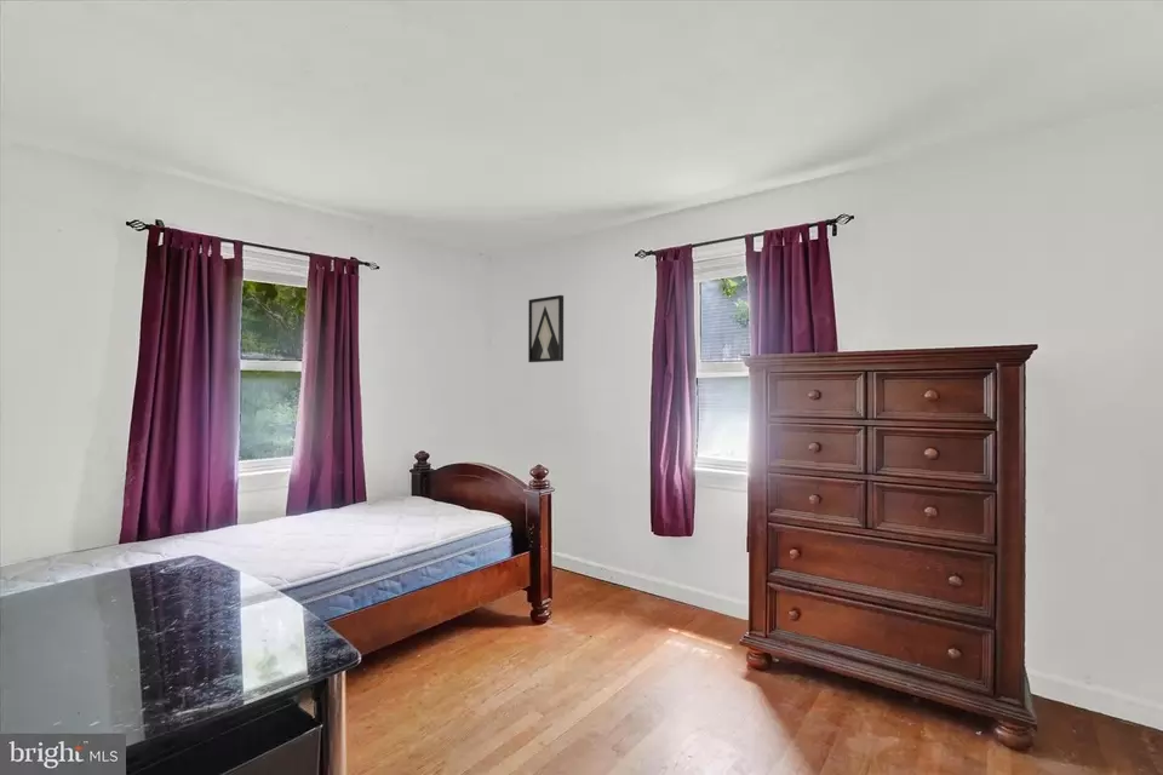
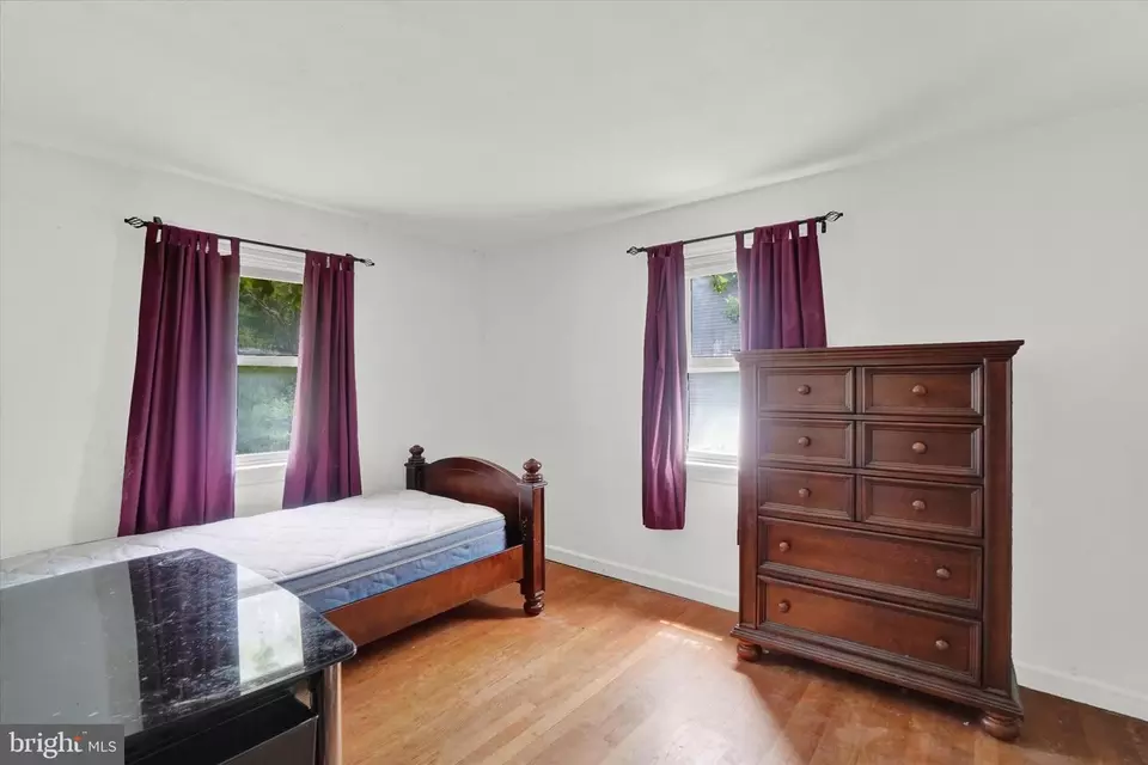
- wall art [527,294,565,363]
